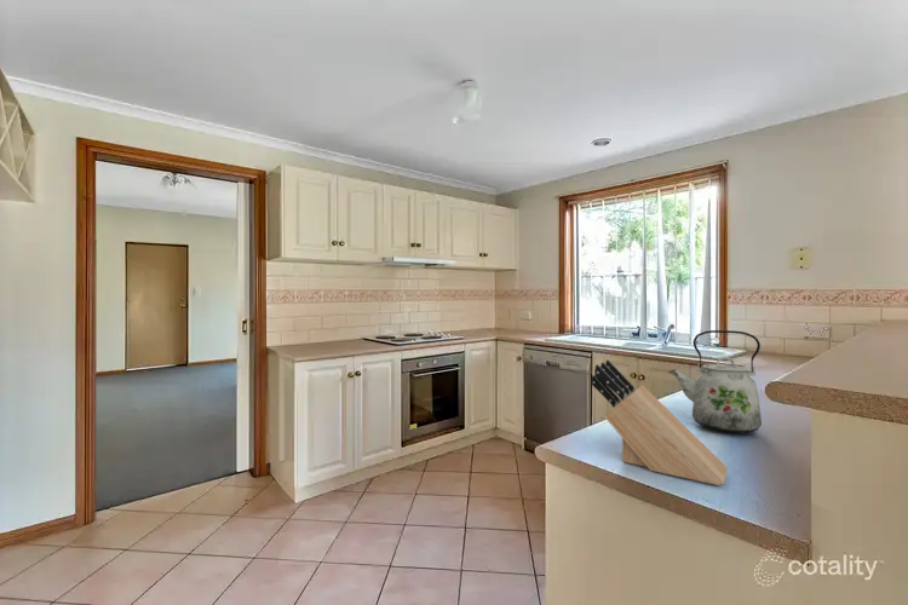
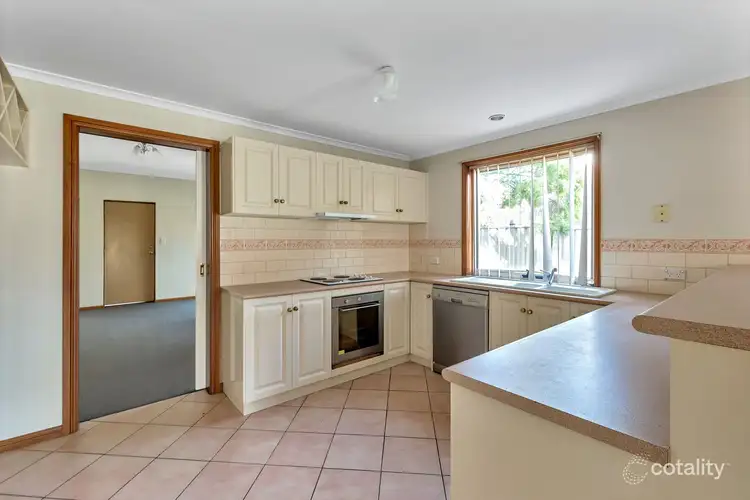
- kettle [667,329,763,434]
- knife block [590,358,729,486]
